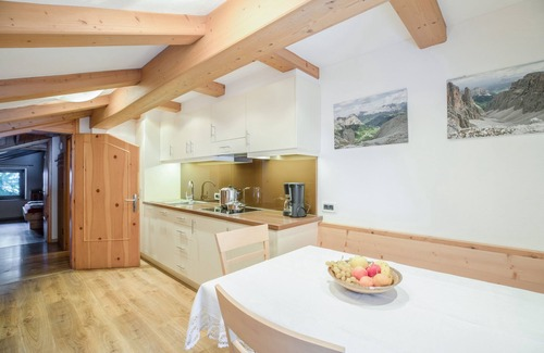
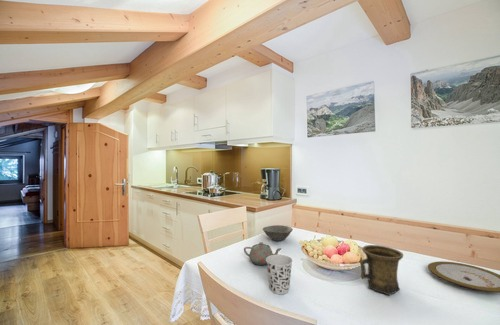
+ bowl [262,224,294,242]
+ plate [427,260,500,294]
+ teapot [243,241,282,266]
+ cup [266,254,293,295]
+ mug [359,244,404,296]
